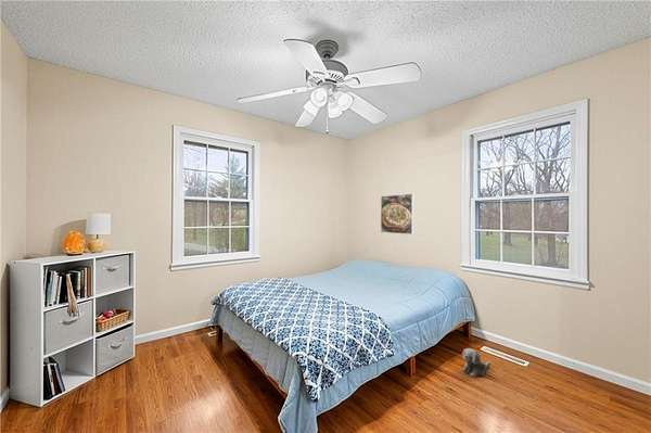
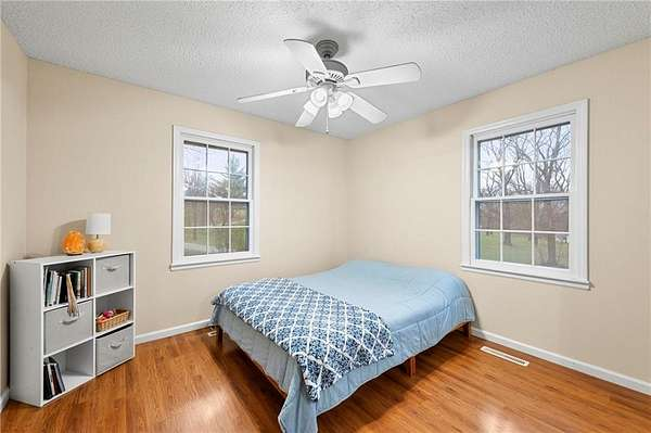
- plush toy [461,347,492,378]
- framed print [380,193,414,235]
